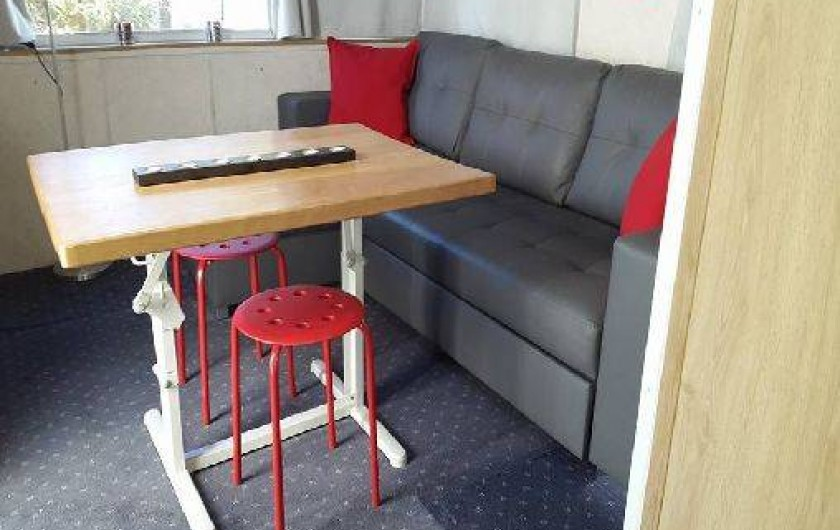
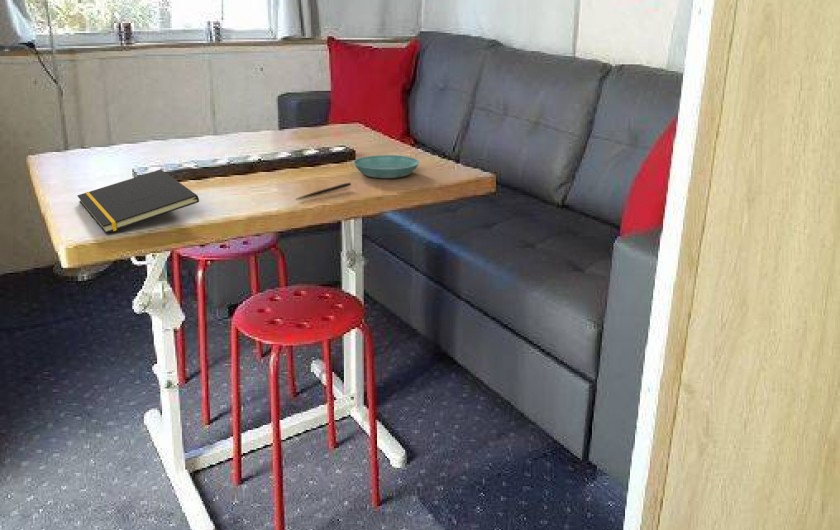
+ notepad [76,169,200,234]
+ saucer [352,154,420,179]
+ pen [296,182,352,200]
